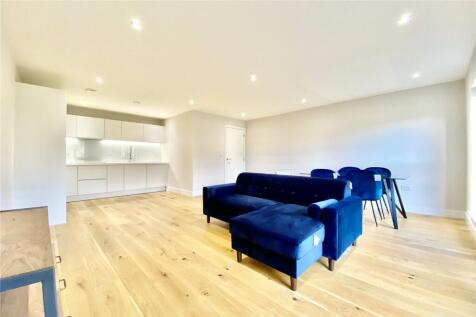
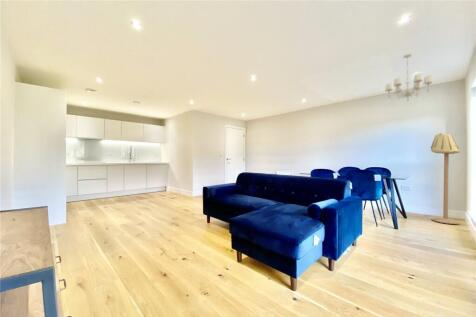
+ floor lamp [430,132,461,225]
+ chandelier [384,53,434,102]
